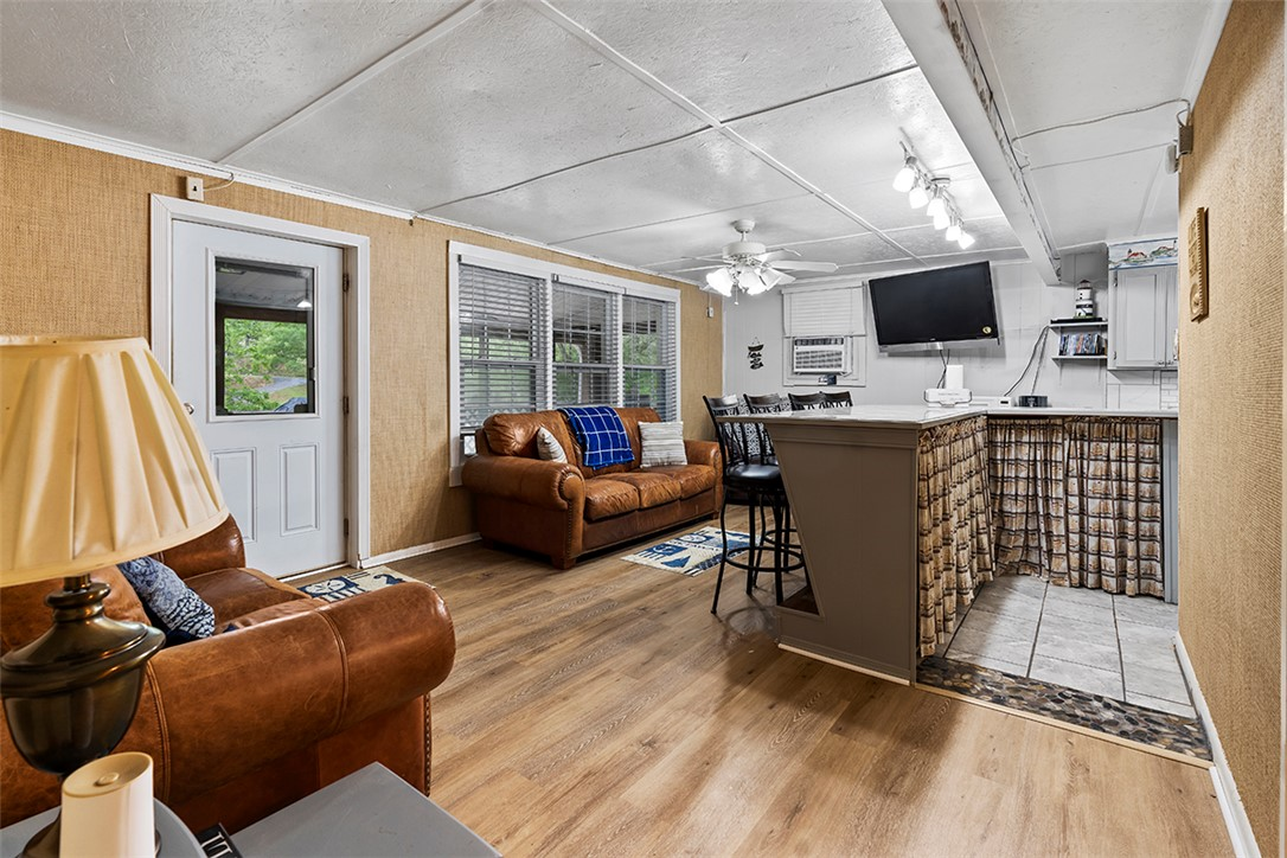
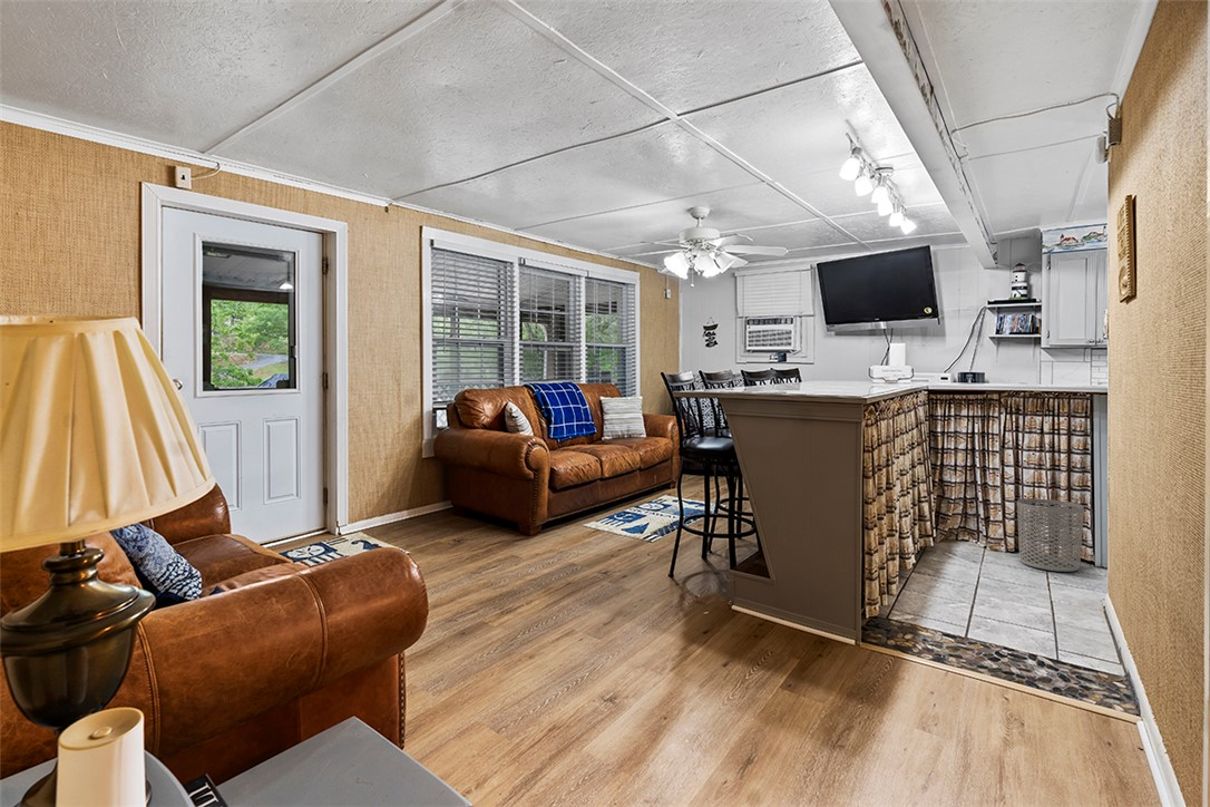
+ waste bin [1016,498,1085,573]
